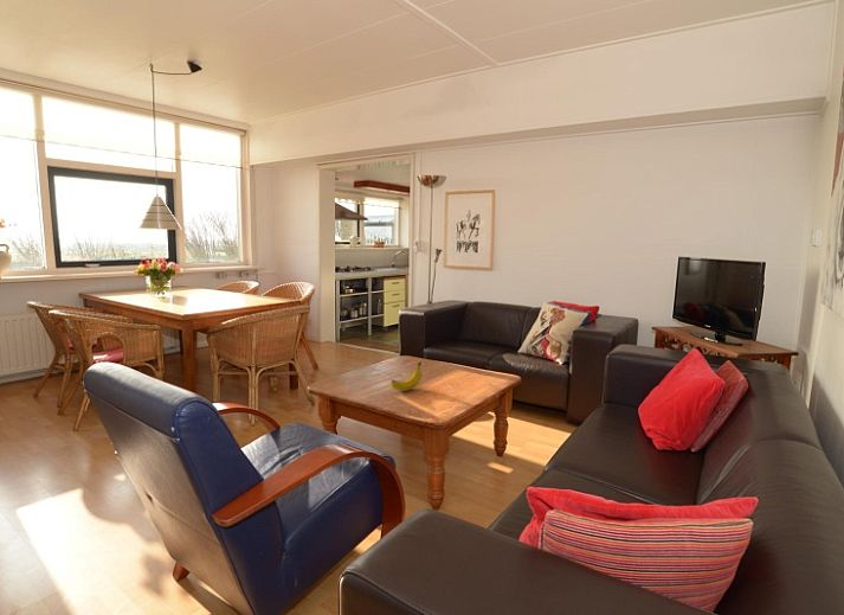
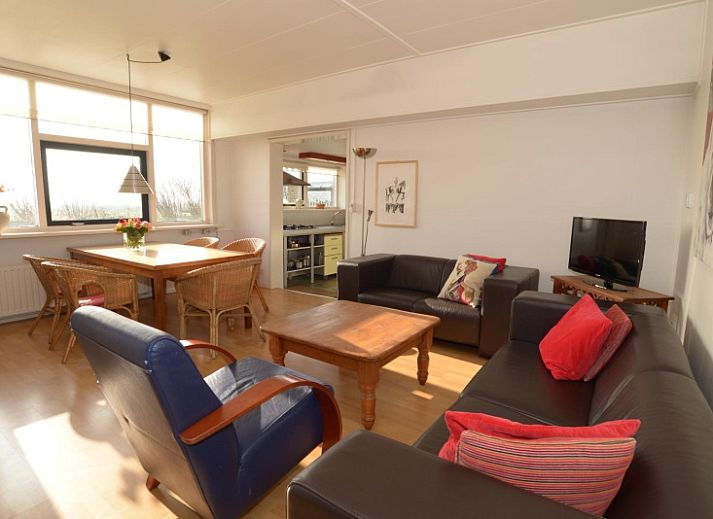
- fruit [389,360,424,392]
